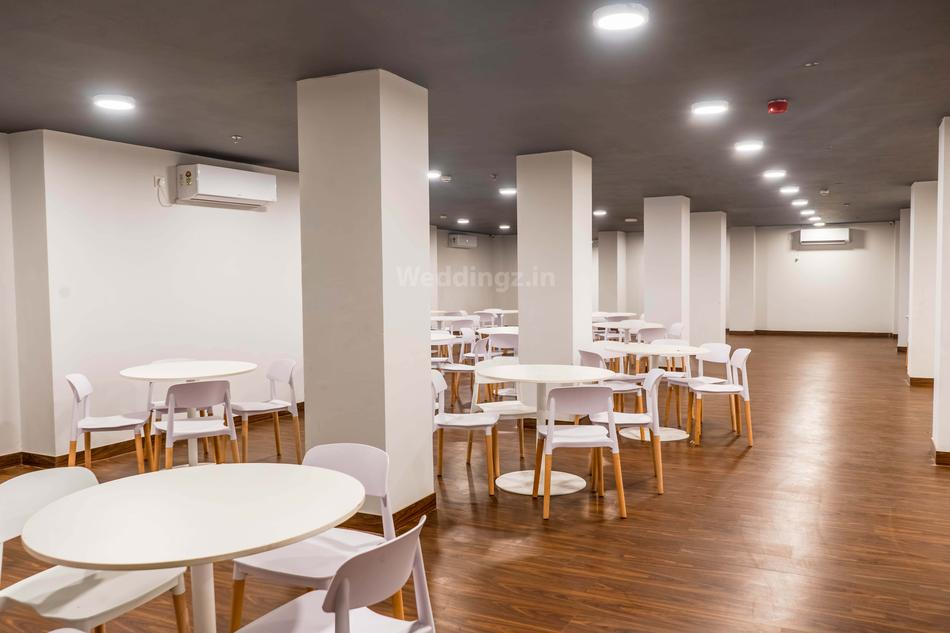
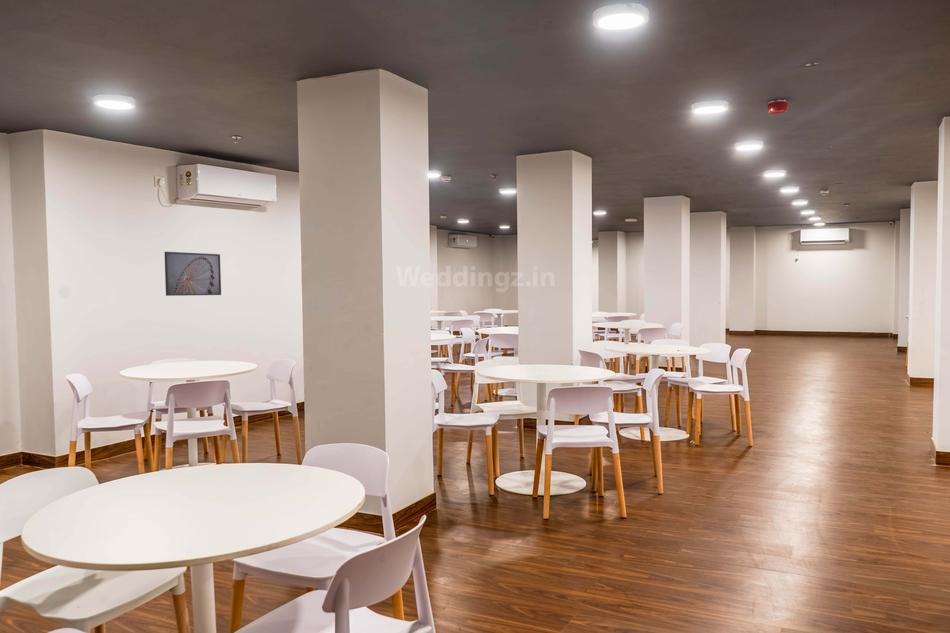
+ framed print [164,251,222,297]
